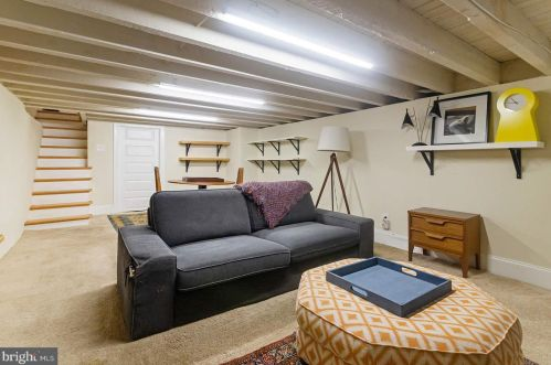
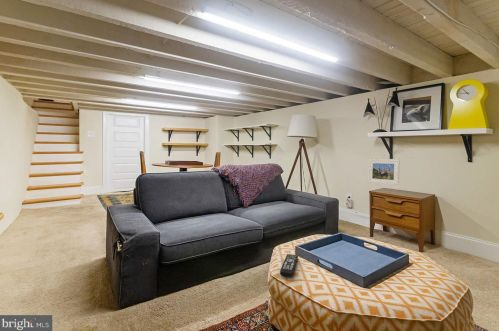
+ remote control [279,253,299,278]
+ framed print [367,158,401,186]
